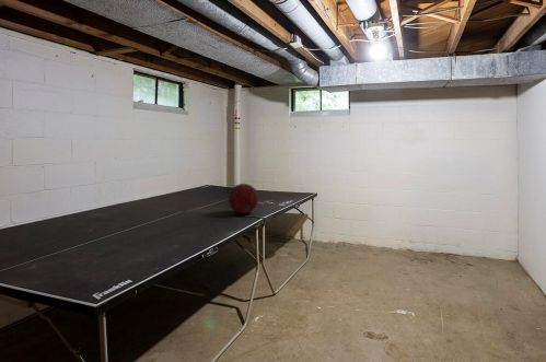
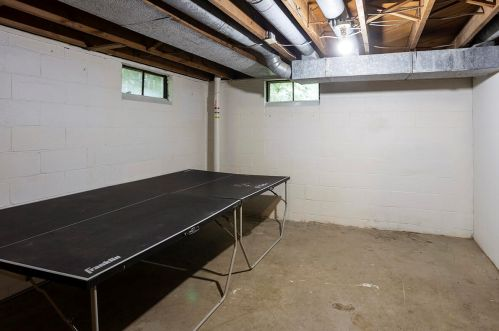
- ball [228,183,259,214]
